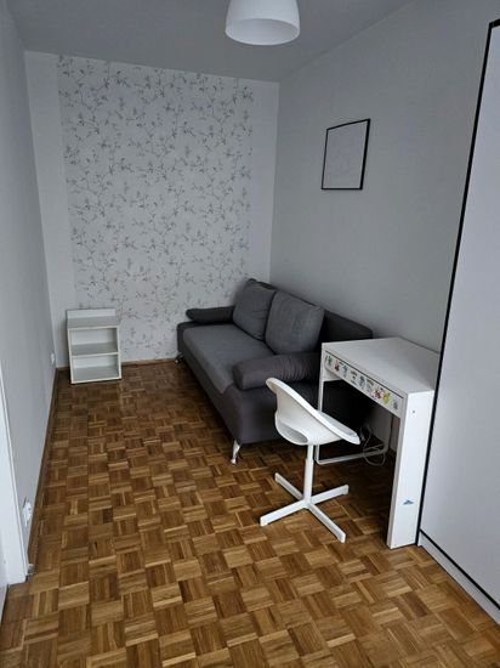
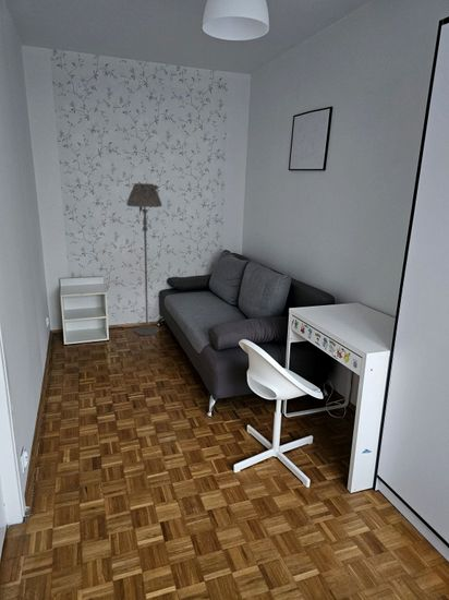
+ floor lamp [125,182,163,336]
